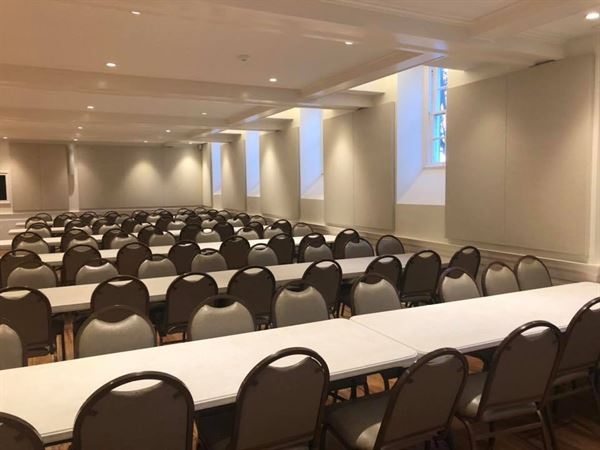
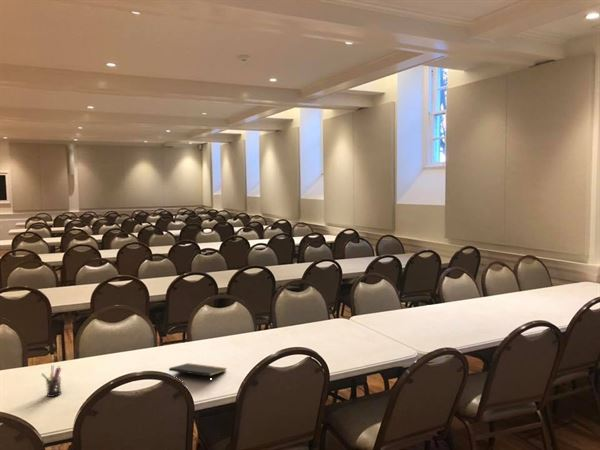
+ notepad [168,362,228,384]
+ pen holder [40,364,63,398]
